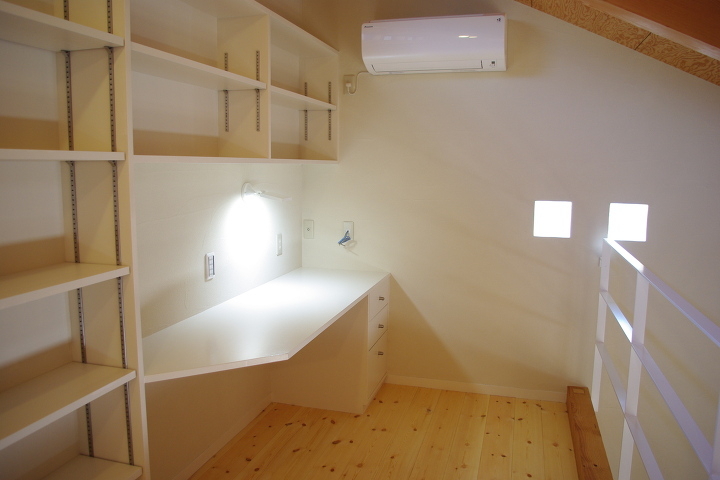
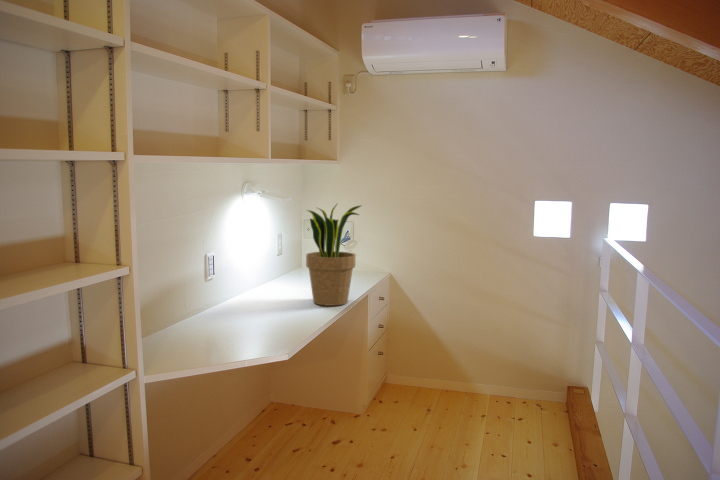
+ potted plant [305,202,363,307]
